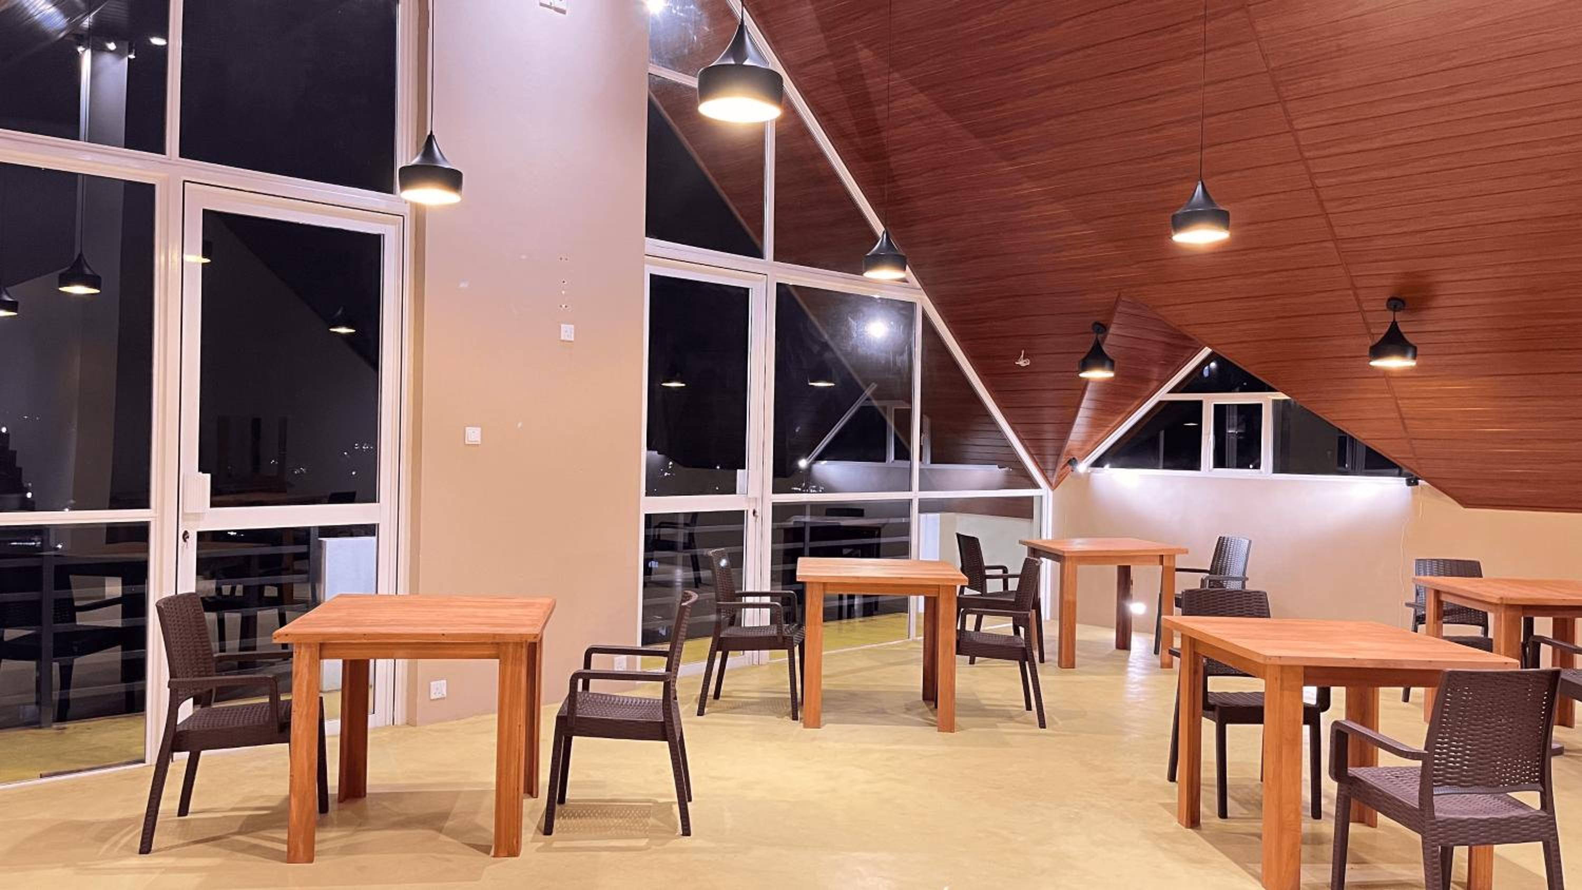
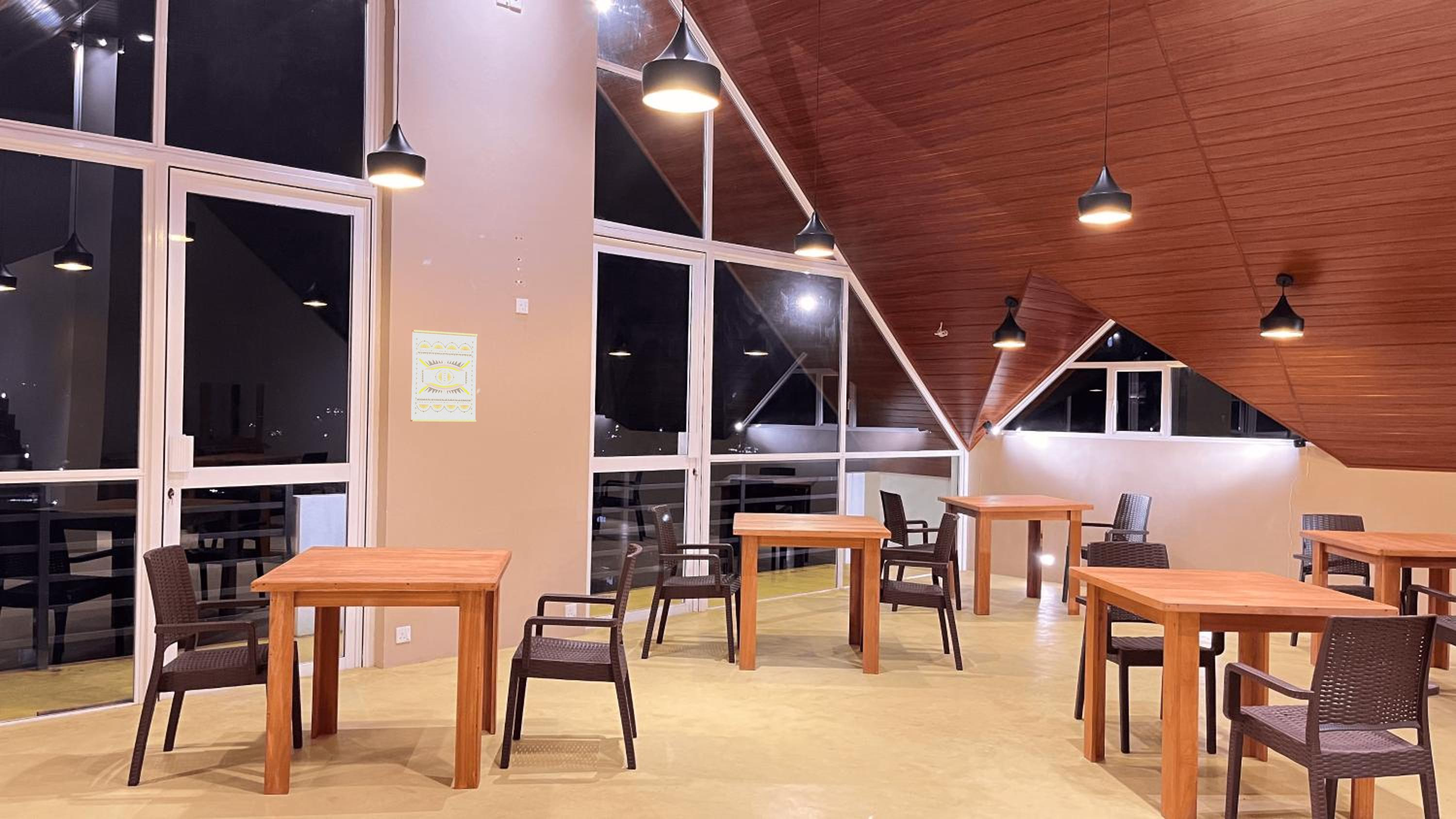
+ wall art [410,329,478,422]
